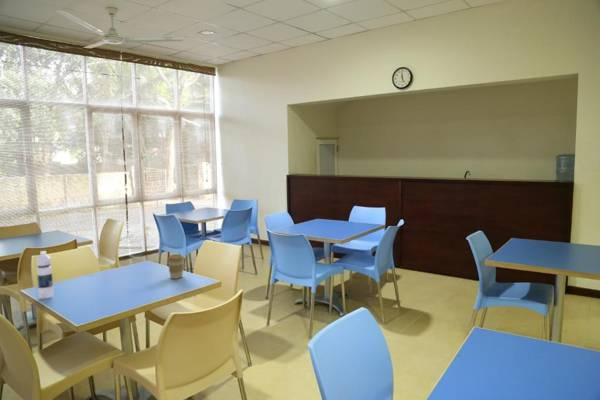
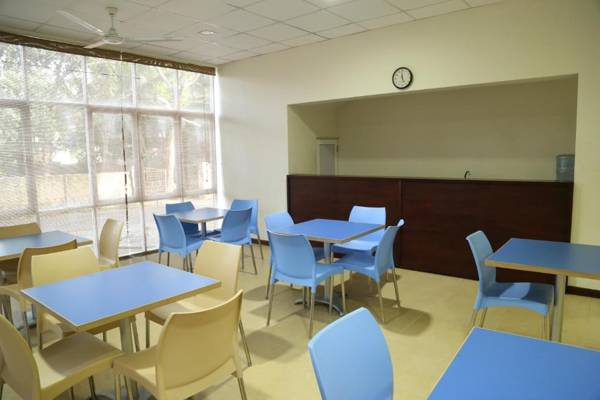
- coffee cup [167,254,185,280]
- water bottle [35,250,55,300]
